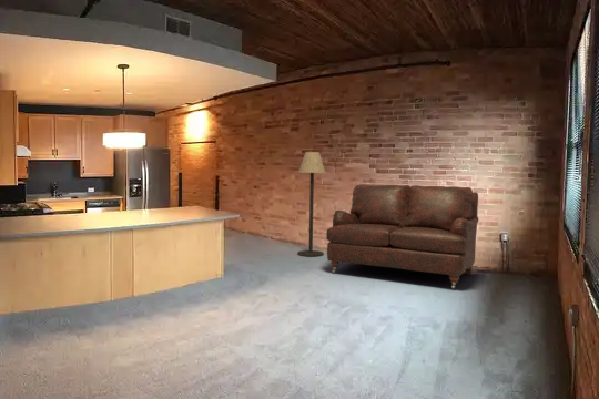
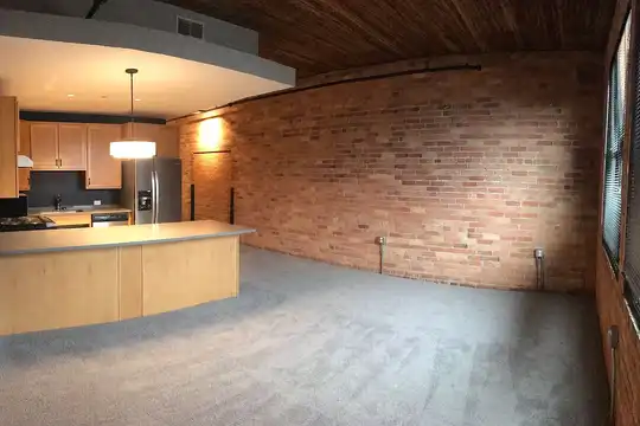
- sofa [325,184,479,289]
- floor lamp [296,151,326,257]
